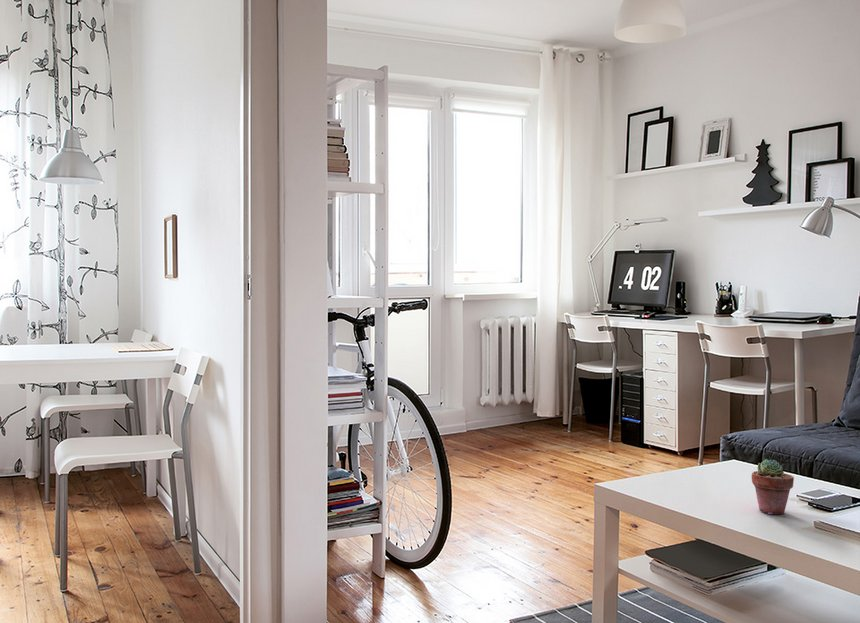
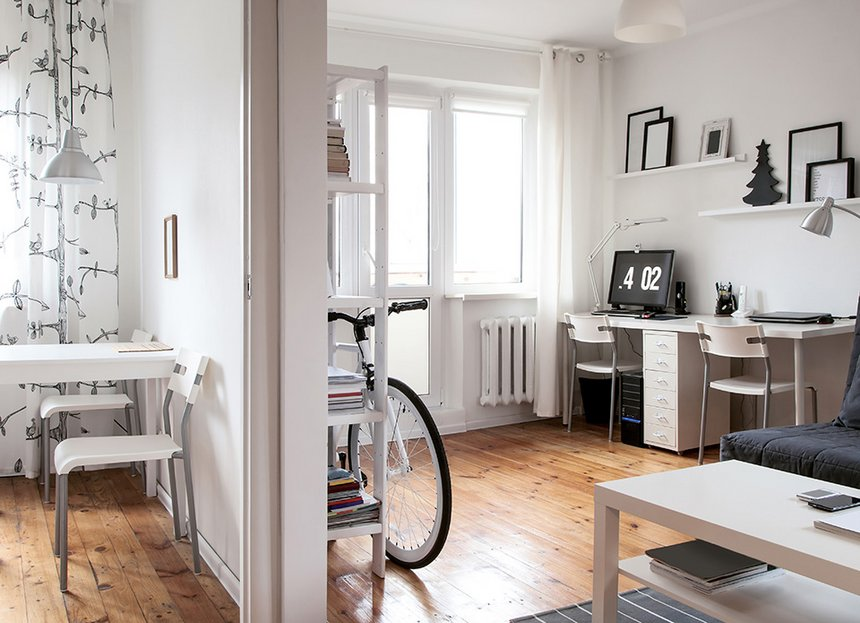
- potted succulent [751,458,795,515]
